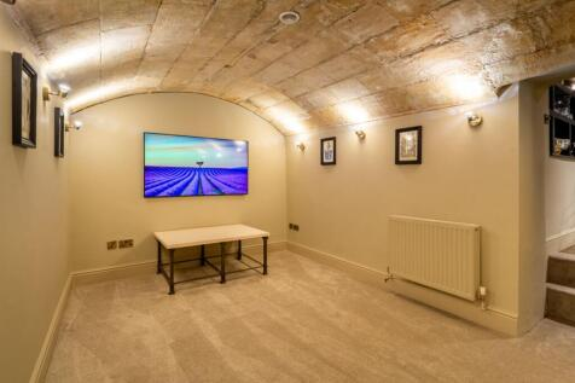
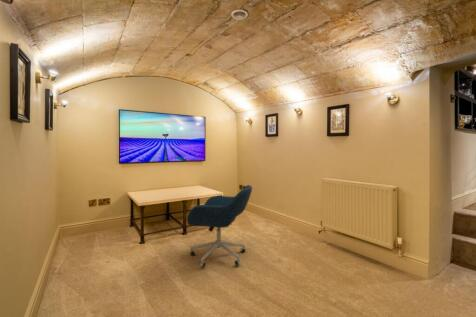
+ office chair [186,184,253,269]
